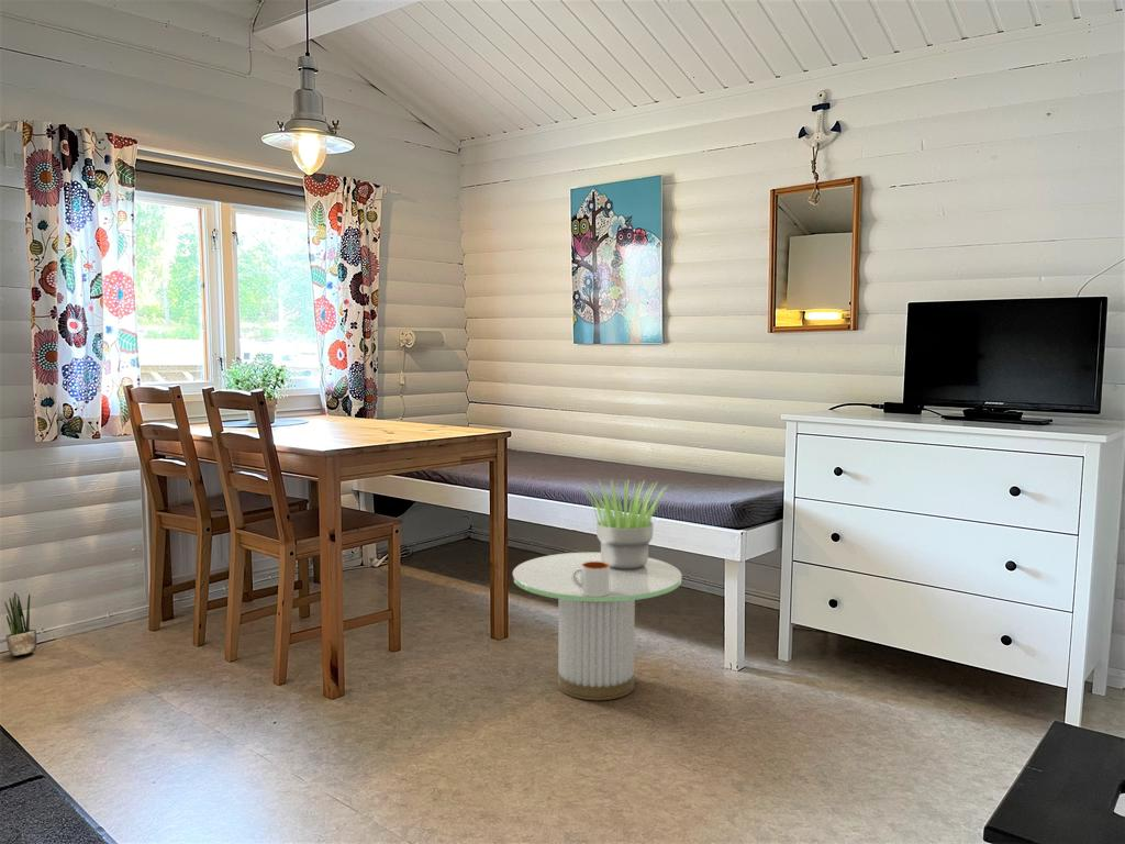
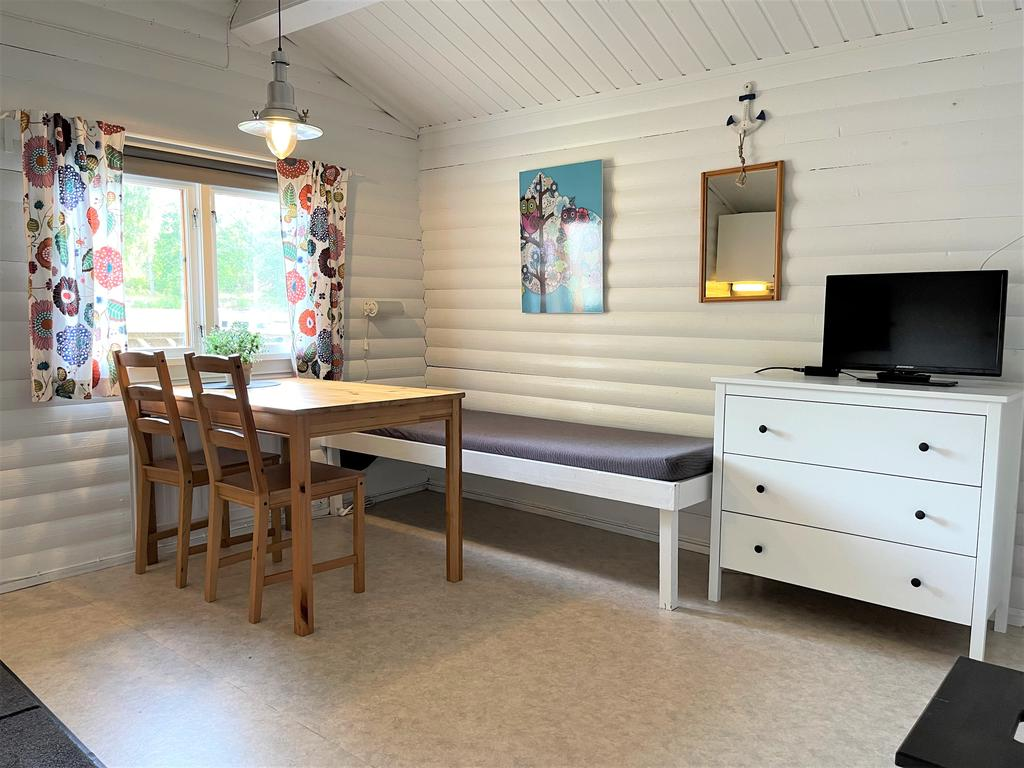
- side table [512,552,683,702]
- potted plant [3,591,38,657]
- potted plant [578,479,670,569]
- mug [572,562,610,597]
